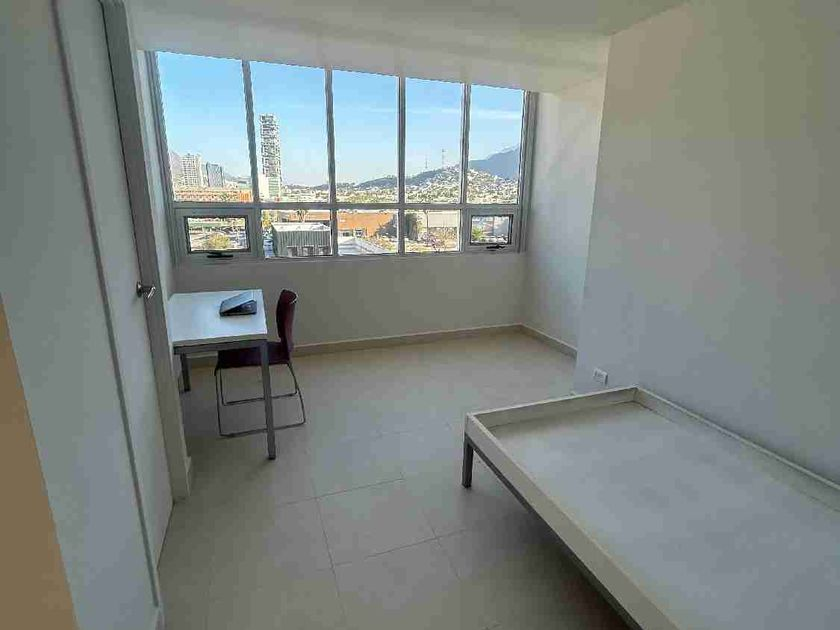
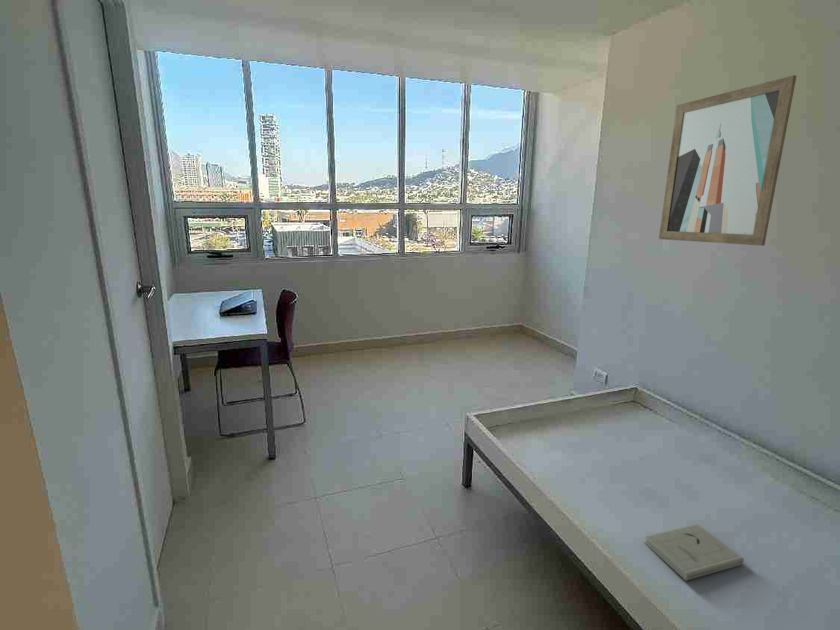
+ wall art [658,74,798,247]
+ book [643,523,745,582]
